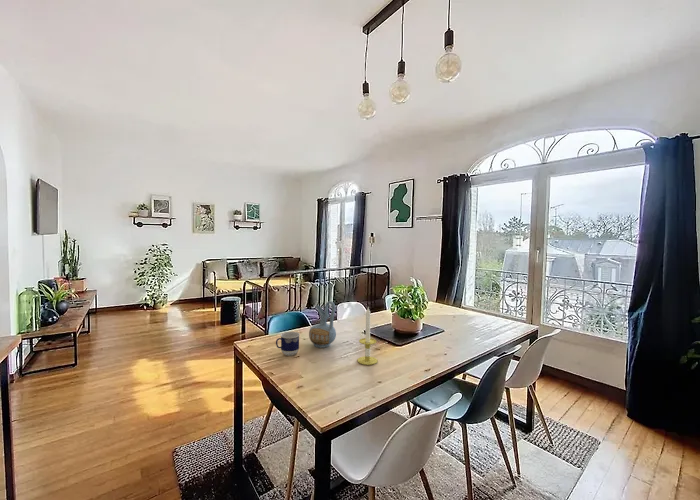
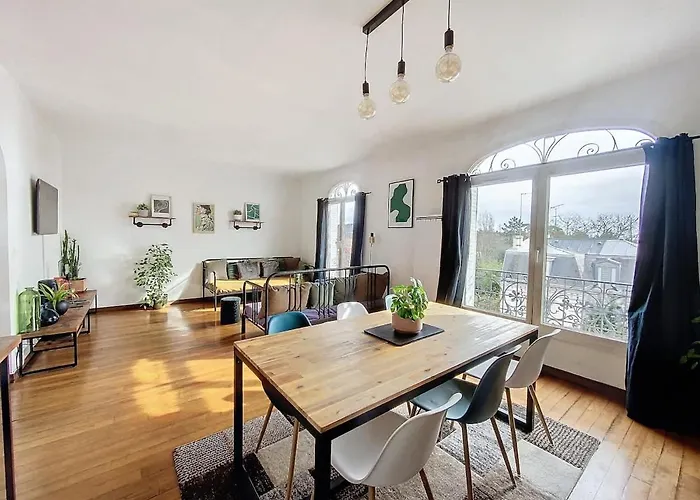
- candle [356,307,379,366]
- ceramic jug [308,300,337,349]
- cup [275,331,301,357]
